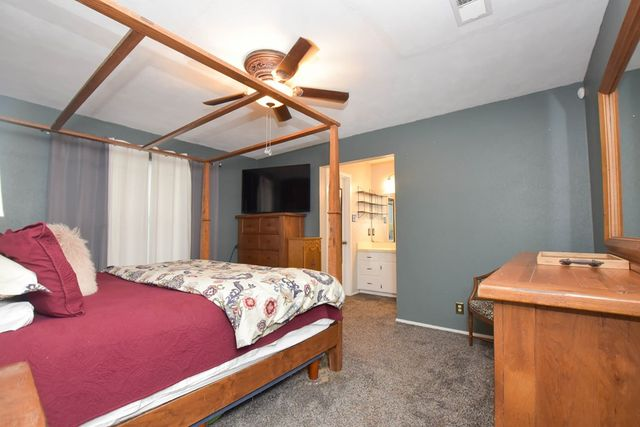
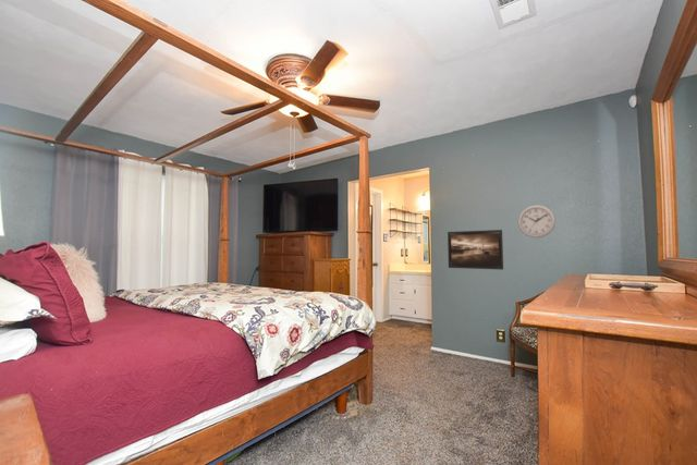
+ wall clock [517,204,557,238]
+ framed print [447,229,504,271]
